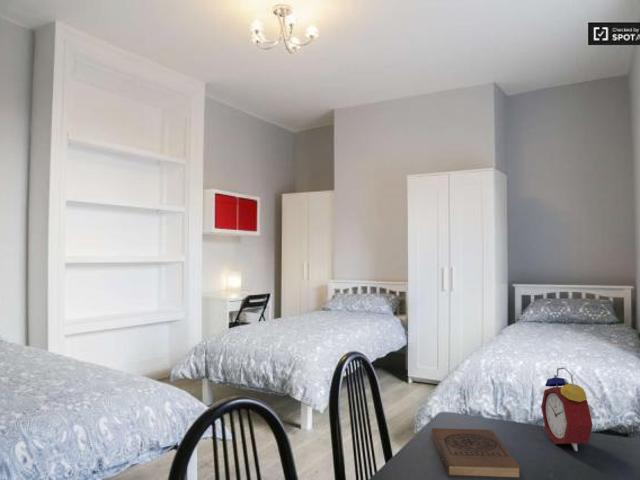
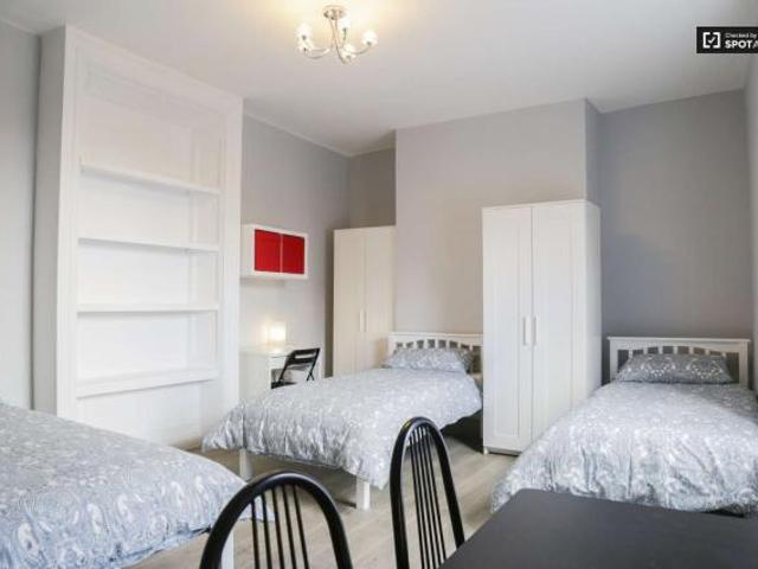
- book [431,427,521,479]
- alarm clock [540,366,596,452]
